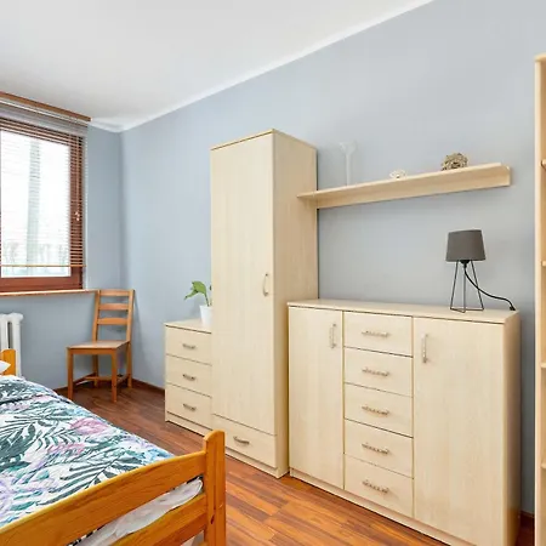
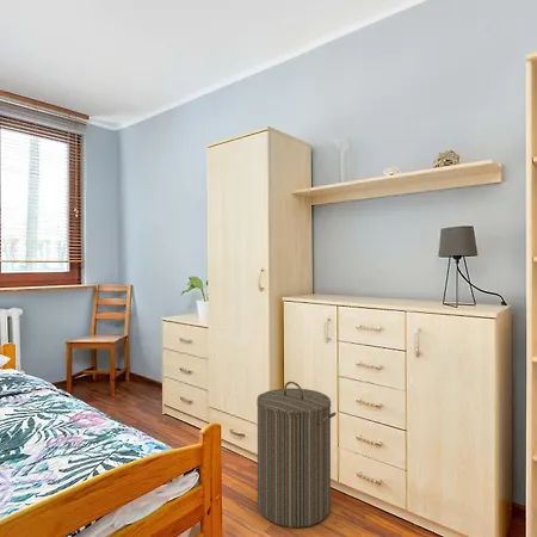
+ laundry hamper [255,381,338,529]
